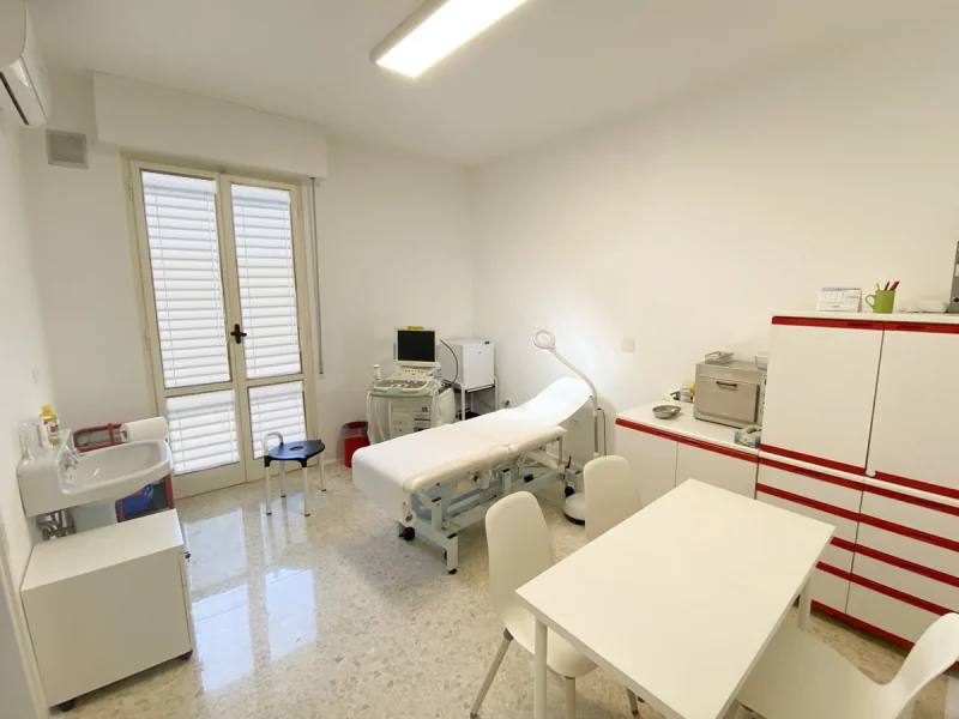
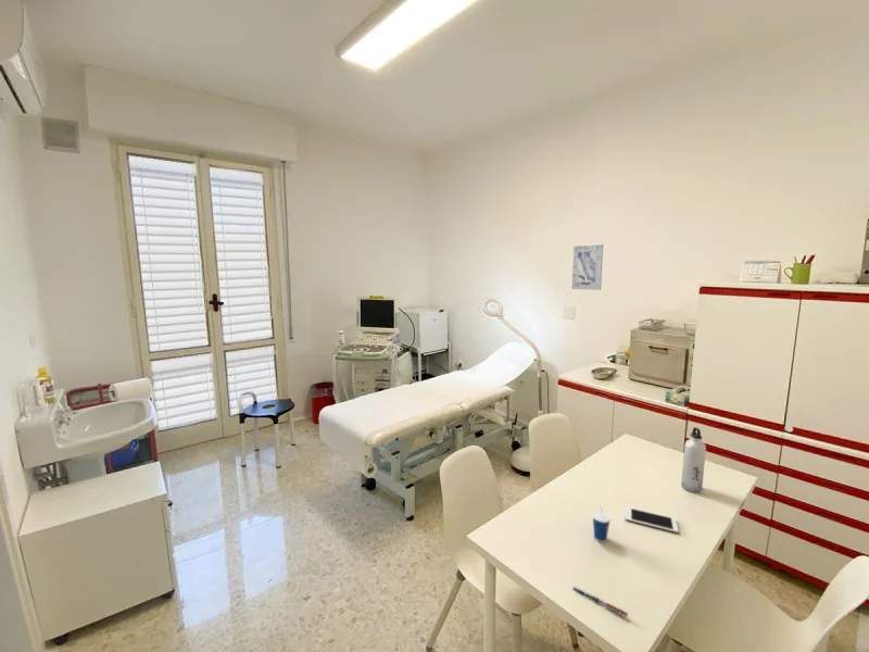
+ cell phone [624,505,679,534]
+ pen [571,586,629,617]
+ water bottle [680,426,707,493]
+ wall art [570,243,604,291]
+ cup [591,505,613,542]
